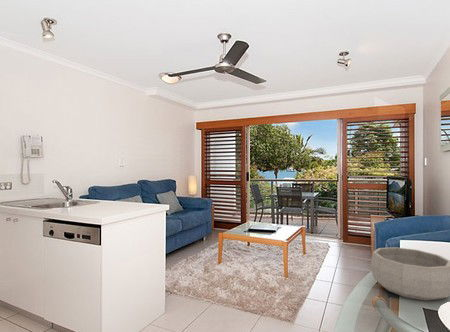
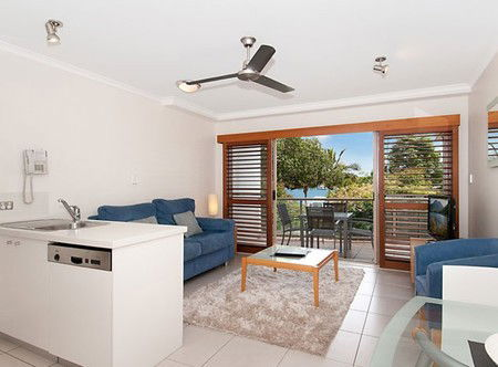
- decorative bowl [369,246,450,302]
